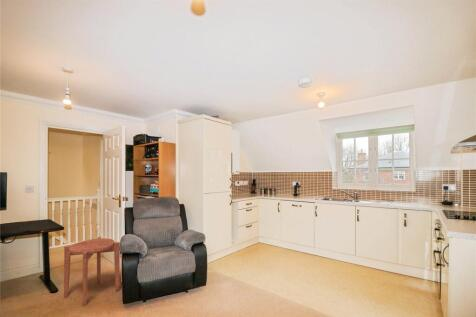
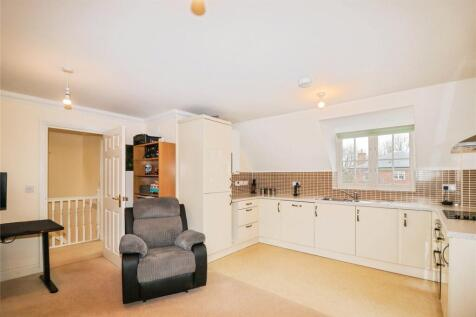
- side table [63,236,121,307]
